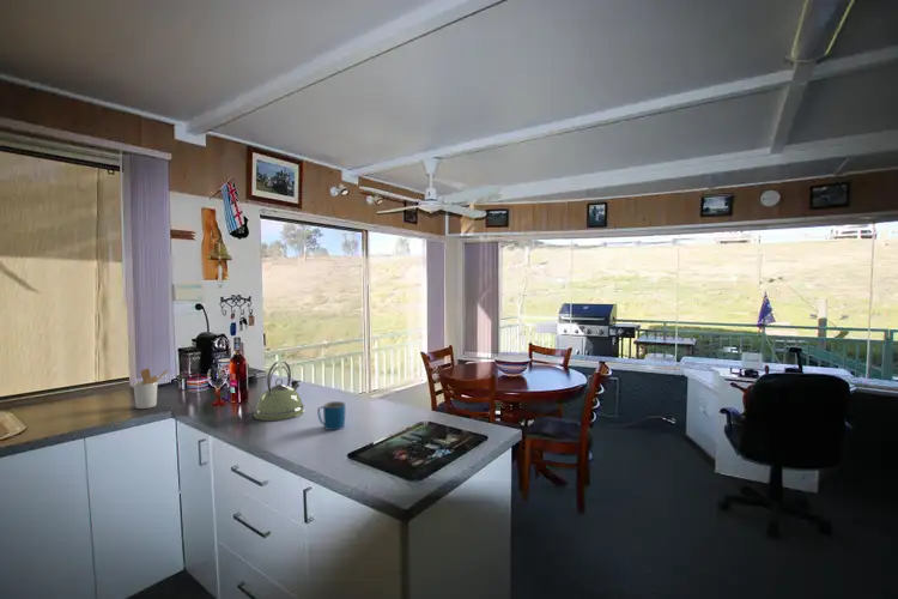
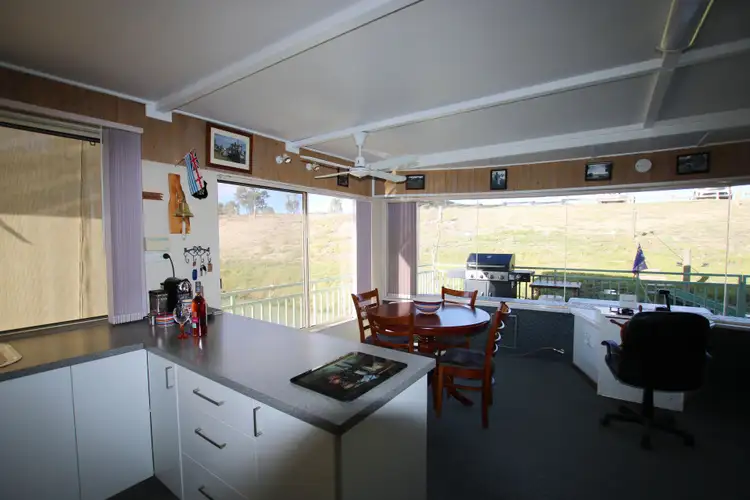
- utensil holder [133,368,169,410]
- kettle [253,359,305,422]
- mug [316,400,346,431]
